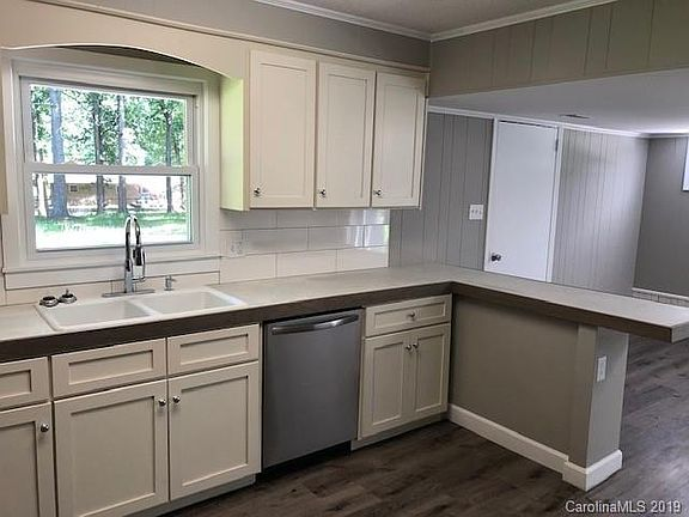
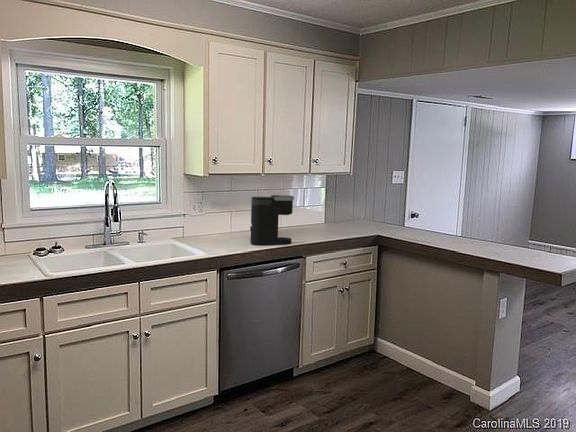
+ coffee maker [249,194,295,246]
